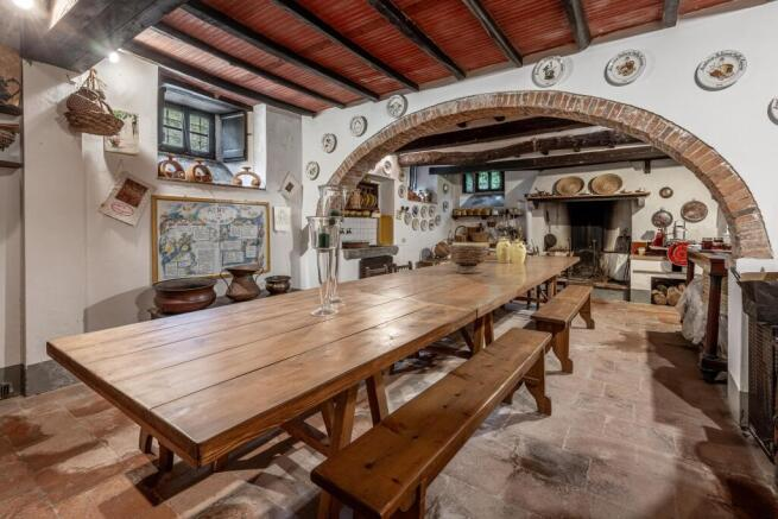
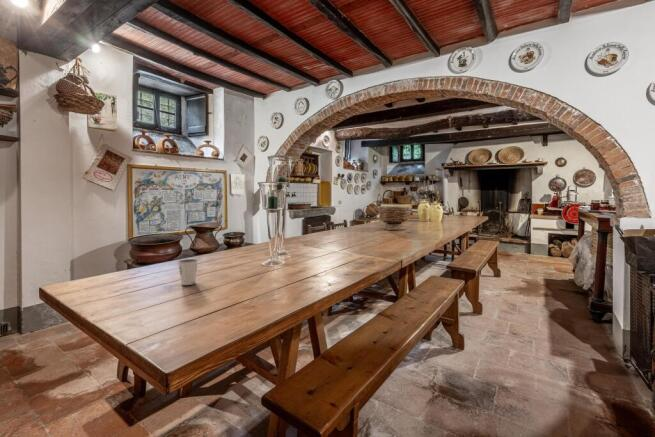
+ dixie cup [177,258,199,286]
